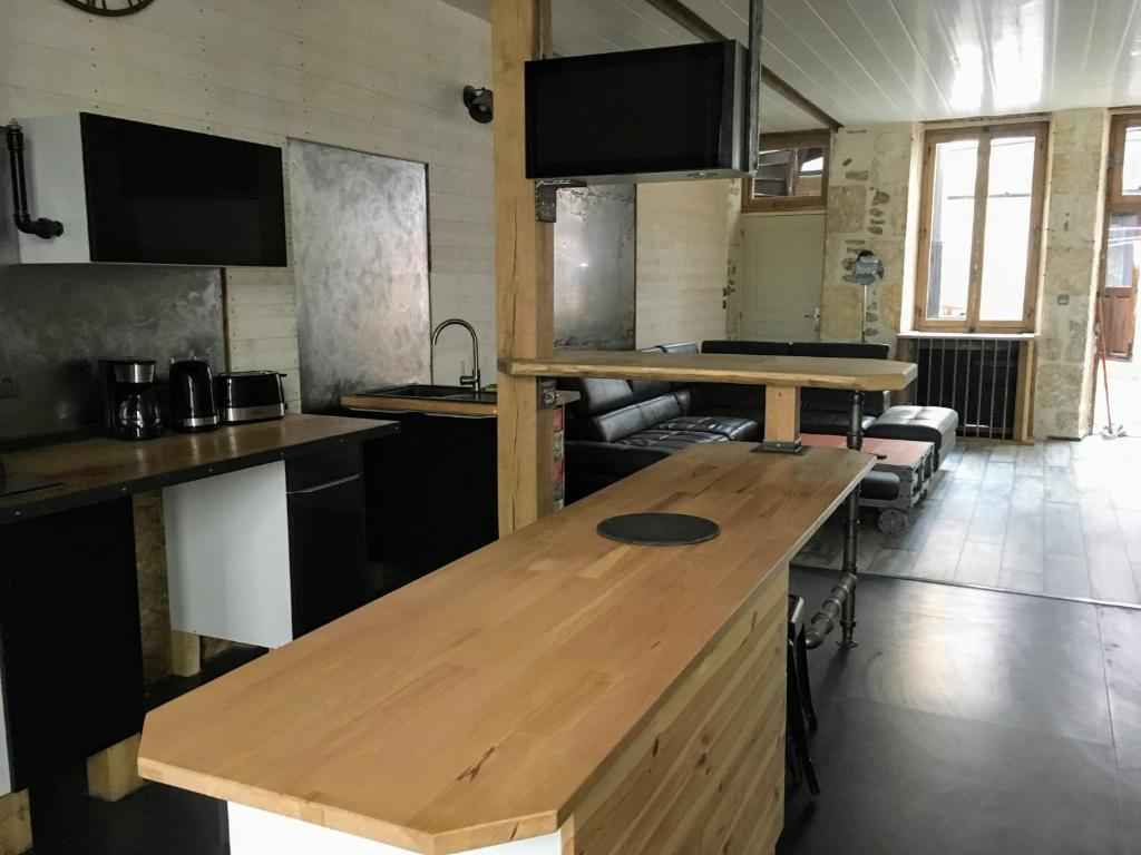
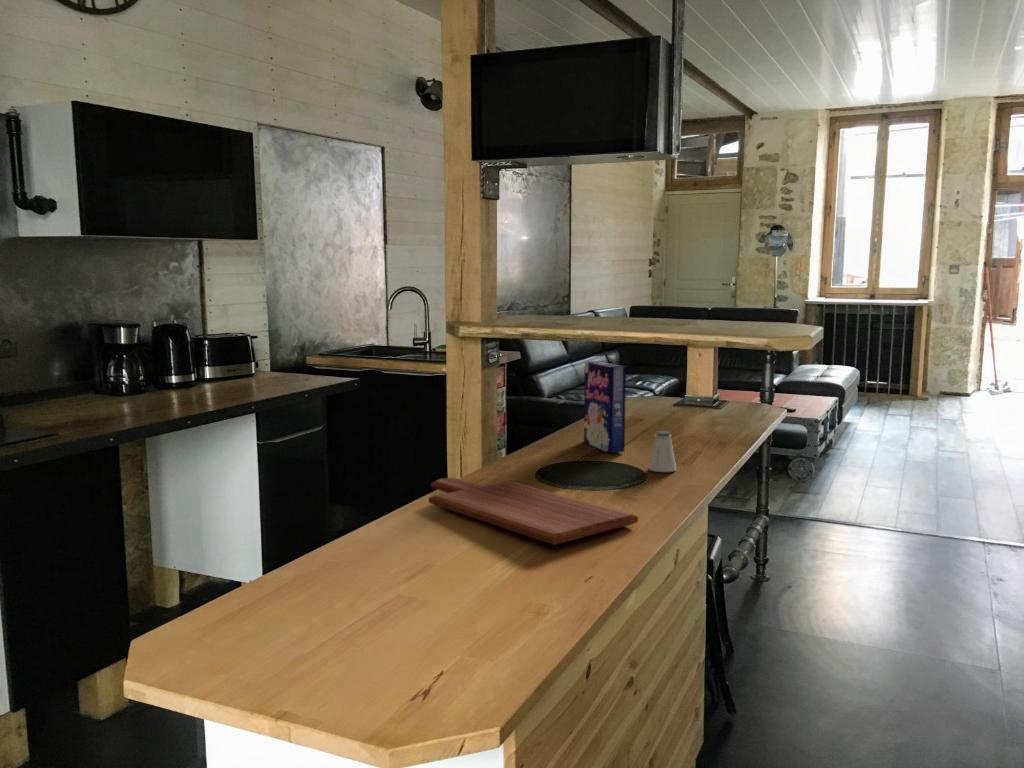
+ cutting board [428,477,639,546]
+ saltshaker [648,430,677,473]
+ cereal box [583,360,627,454]
